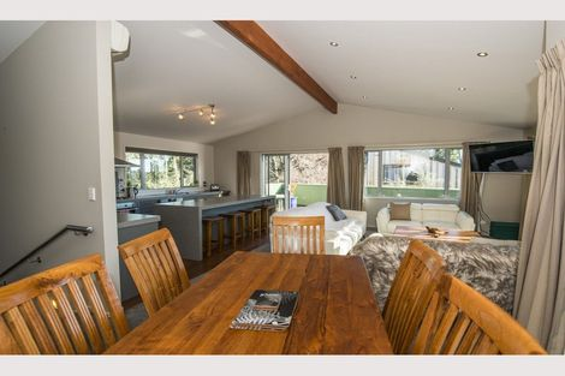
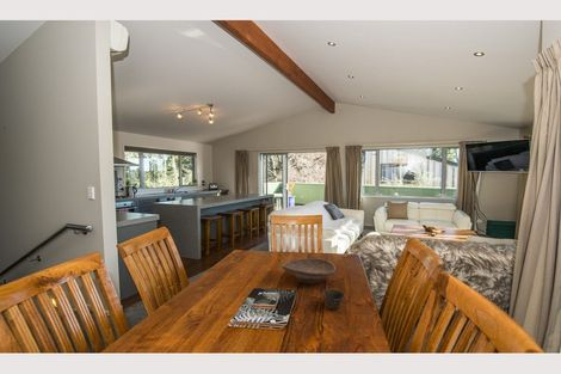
+ decorative bowl [280,257,337,284]
+ cup [321,288,346,311]
